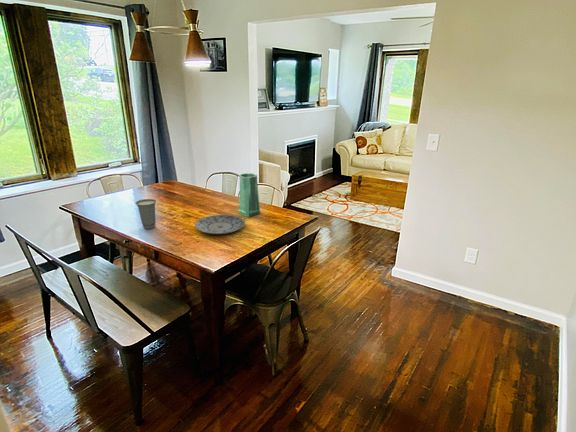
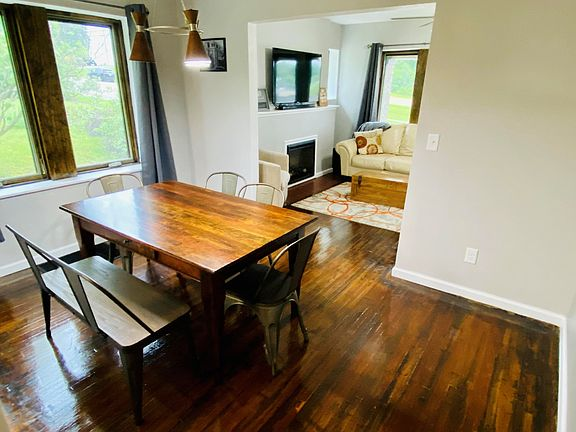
- vase [238,172,261,218]
- plate [194,214,246,235]
- cup [135,198,157,230]
